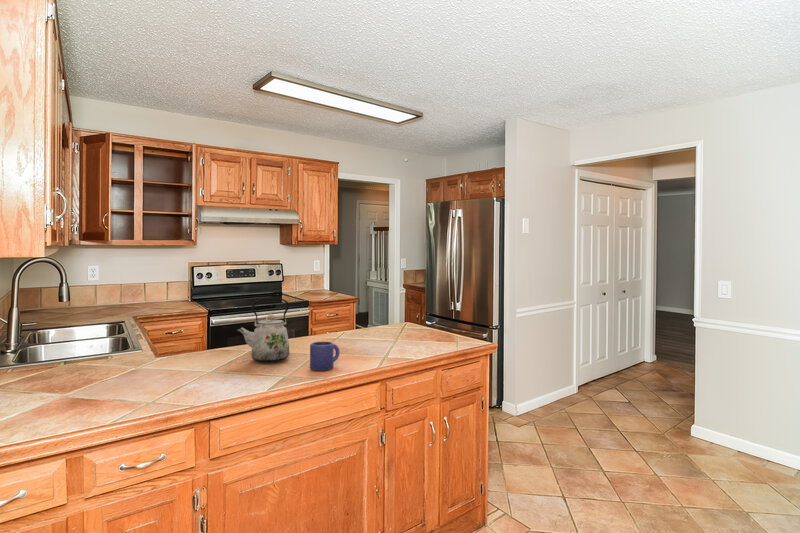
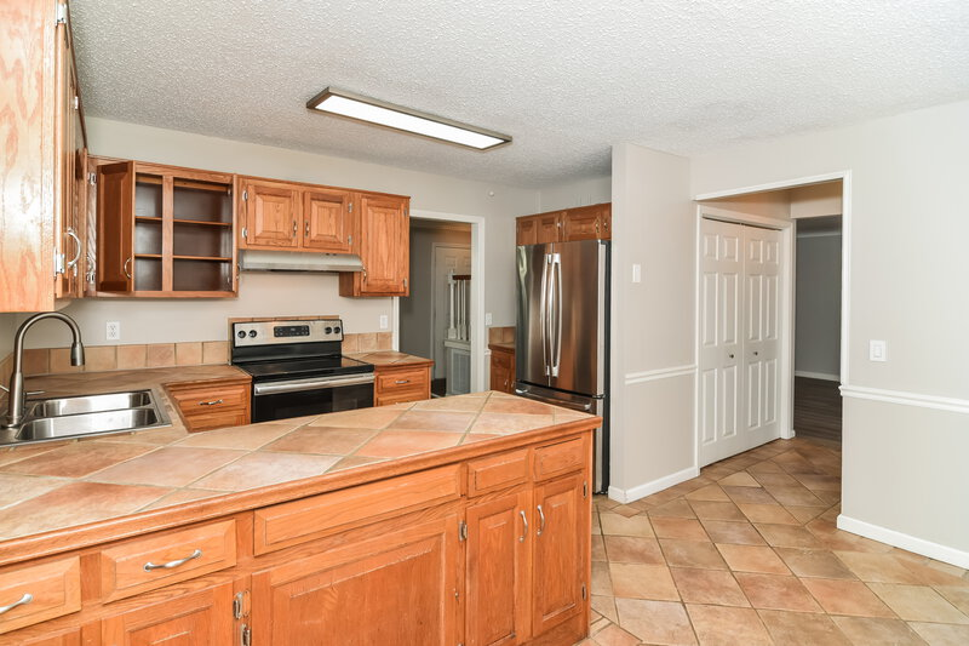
- kettle [236,297,291,363]
- mug [309,341,341,372]
